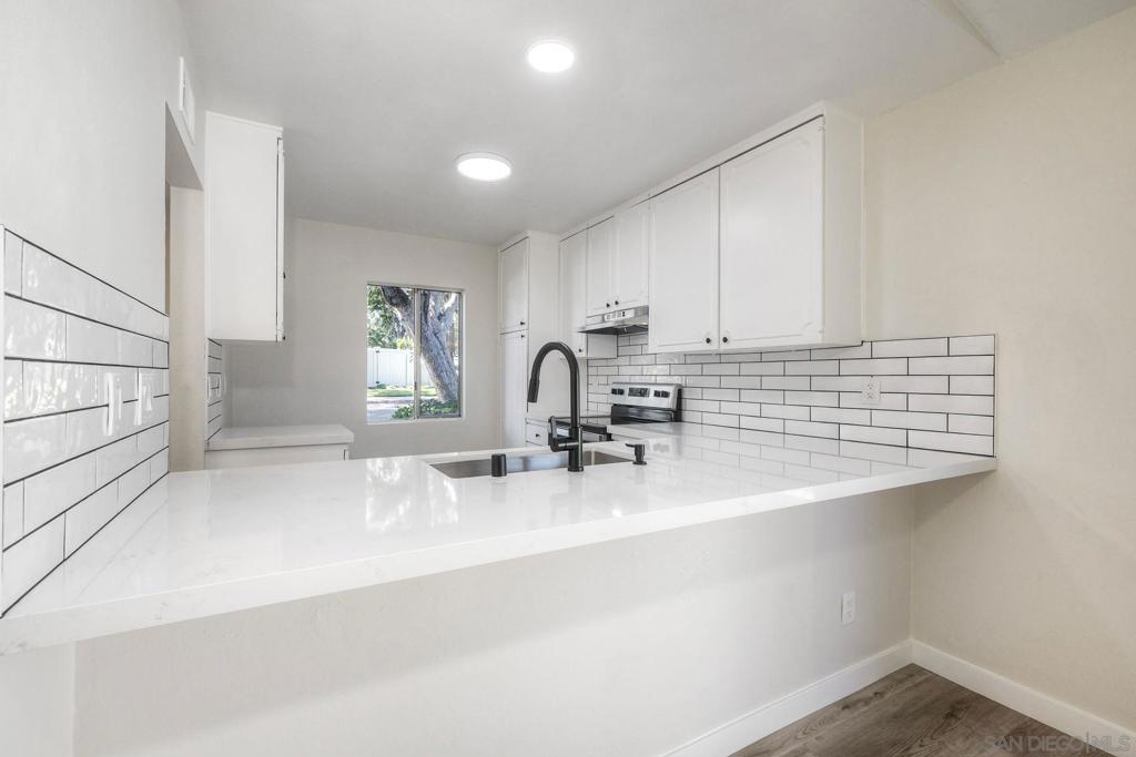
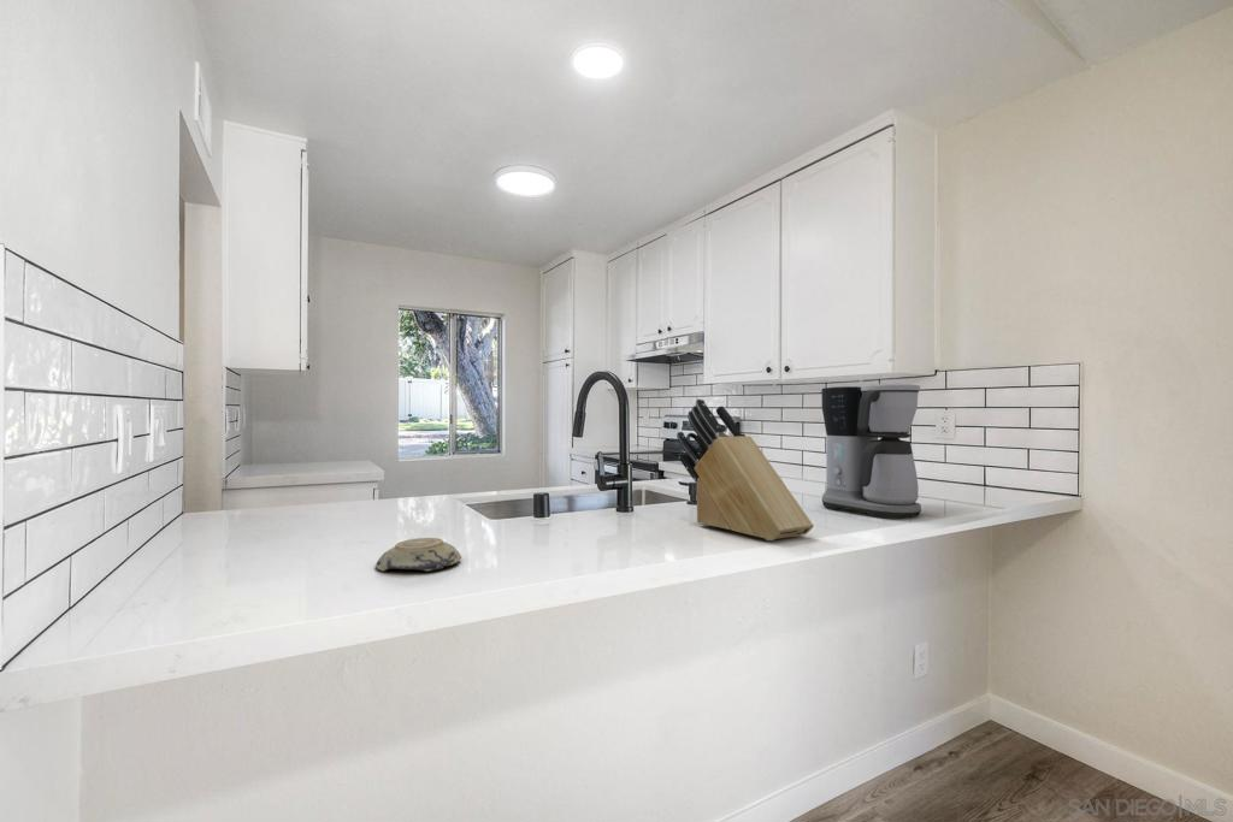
+ decorative bowl [374,537,462,573]
+ coffee maker [820,383,922,520]
+ knife block [676,397,815,542]
